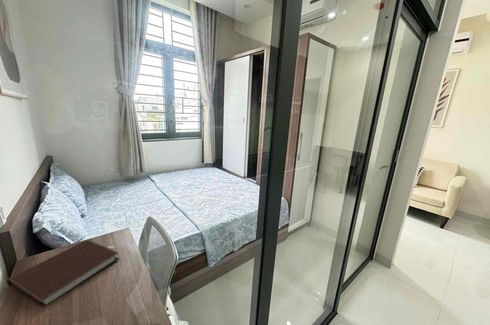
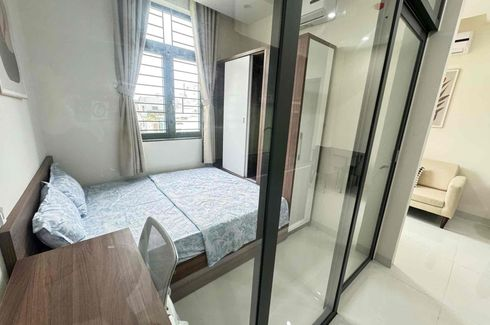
- notebook [6,239,120,305]
